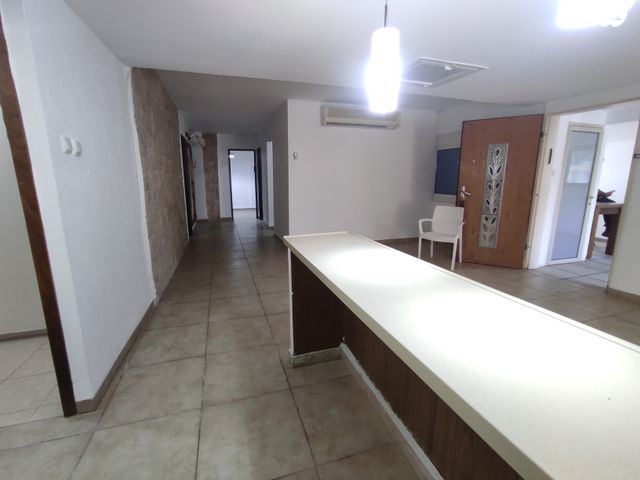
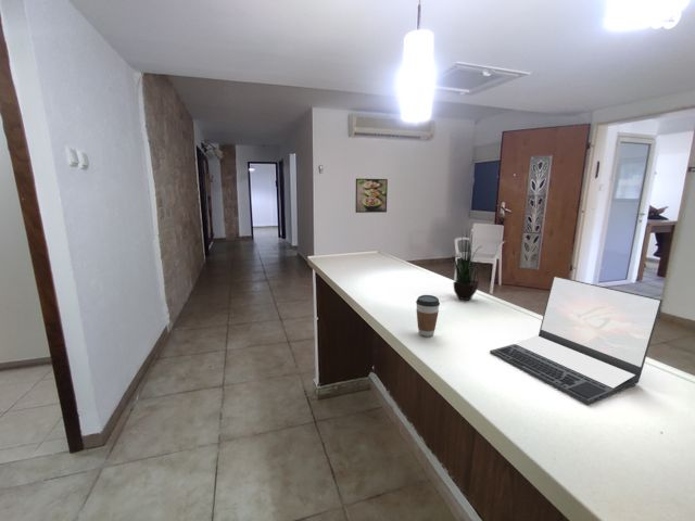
+ coffee cup [415,294,441,338]
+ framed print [354,178,389,214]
+ laptop [489,275,664,406]
+ potted plant [442,223,489,302]
